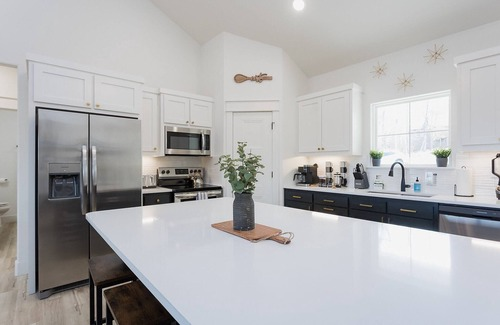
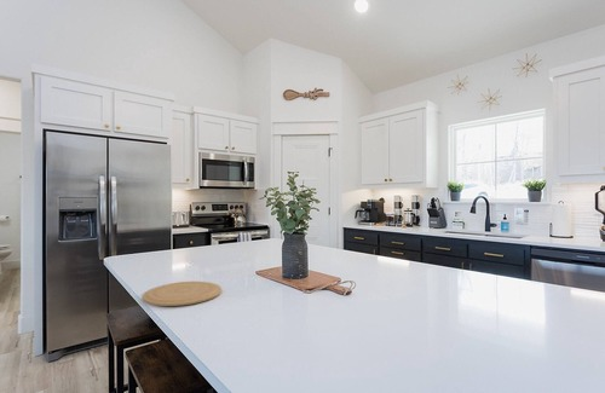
+ plate [142,281,223,307]
